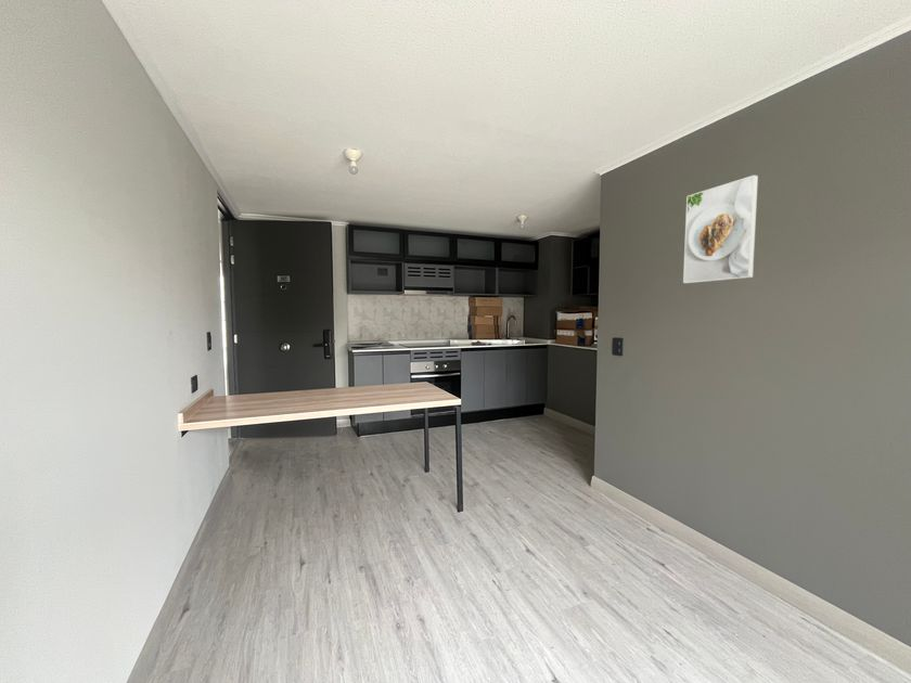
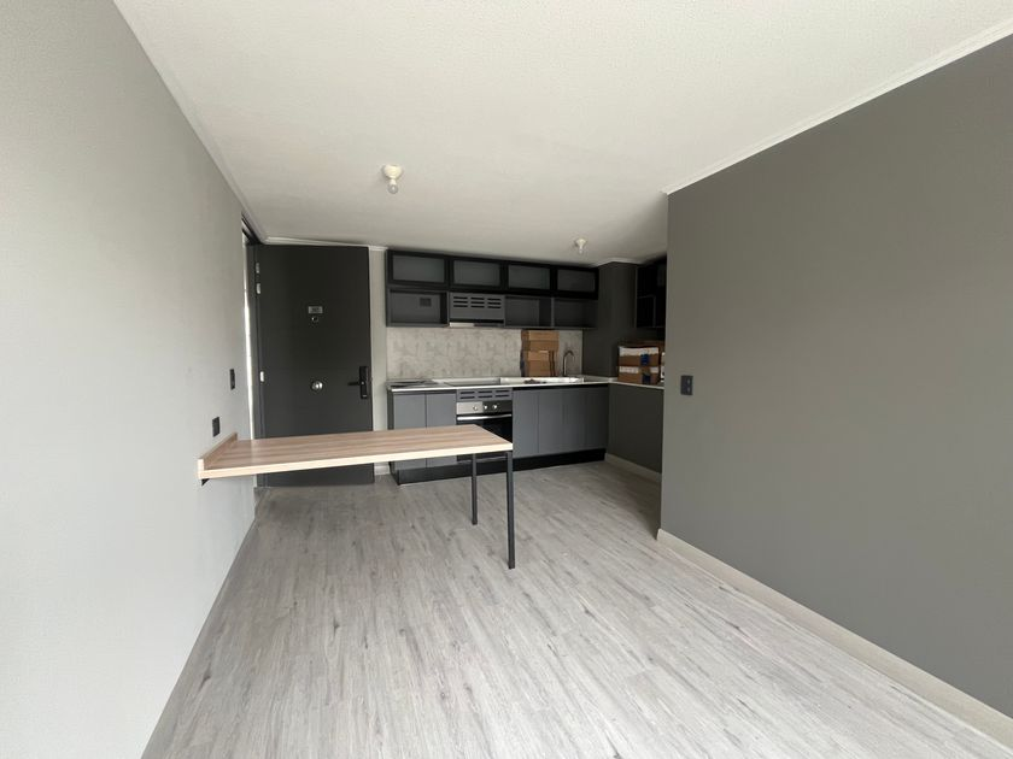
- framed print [682,173,759,284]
